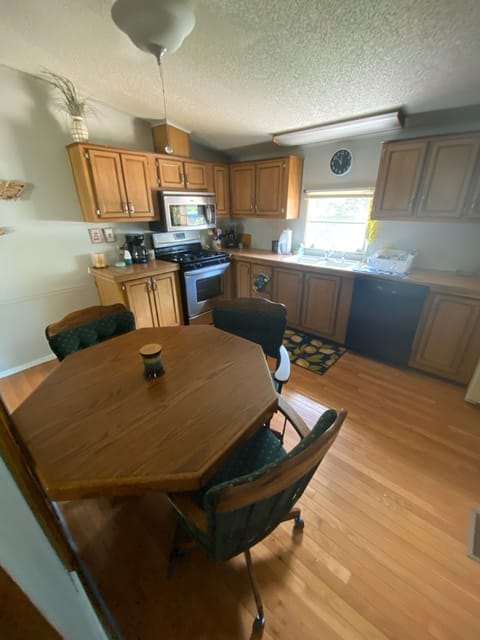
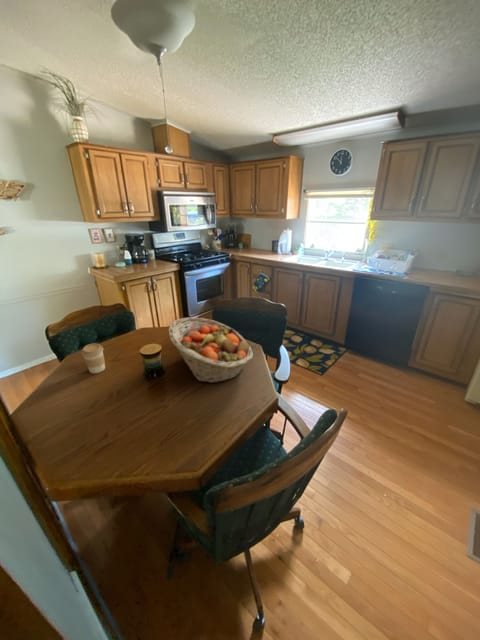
+ coffee cup [81,343,106,374]
+ fruit basket [167,316,254,384]
